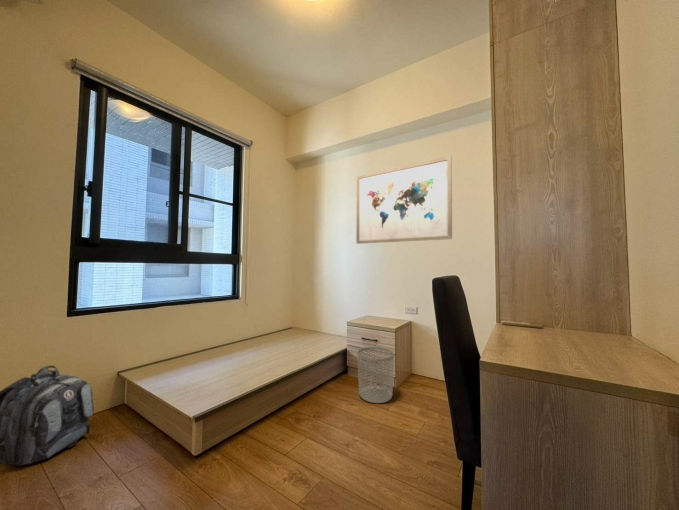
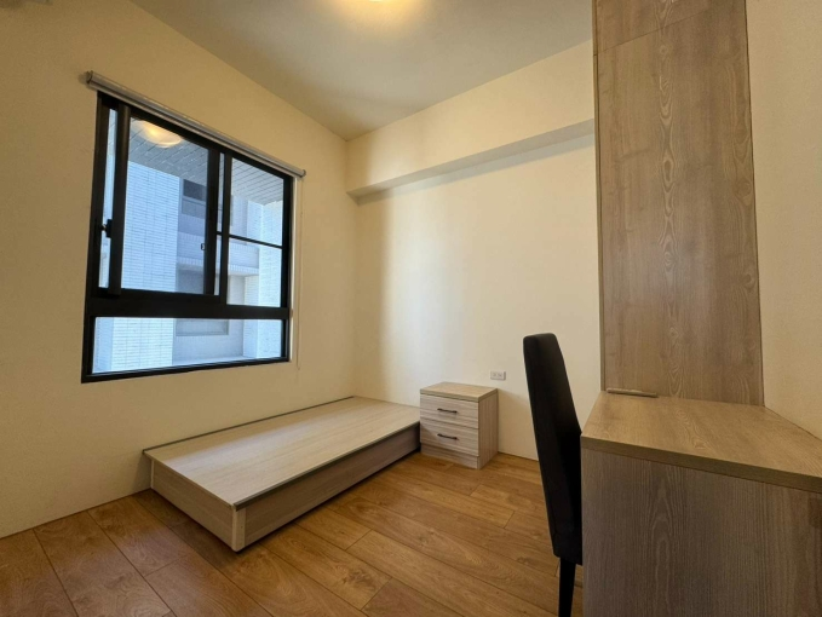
- wall art [355,155,453,245]
- backpack [0,365,95,467]
- waste bin [357,346,395,404]
